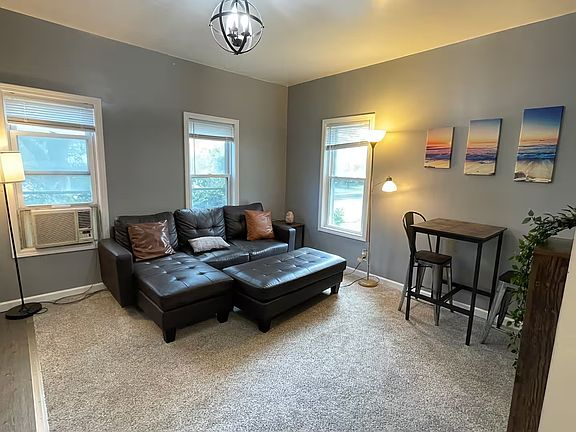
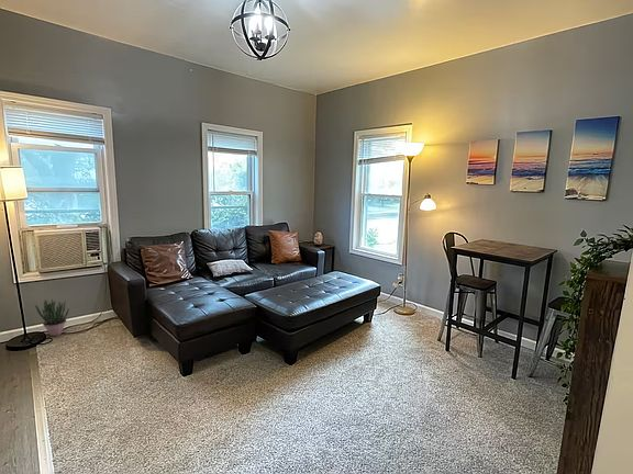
+ potted plant [34,298,70,337]
